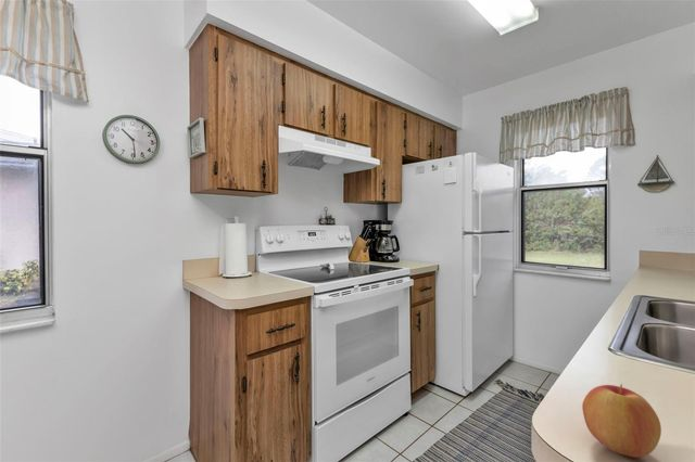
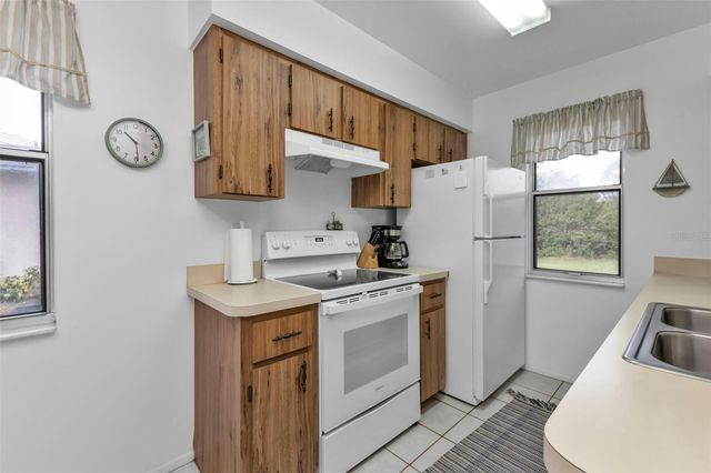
- apple [581,383,662,459]
